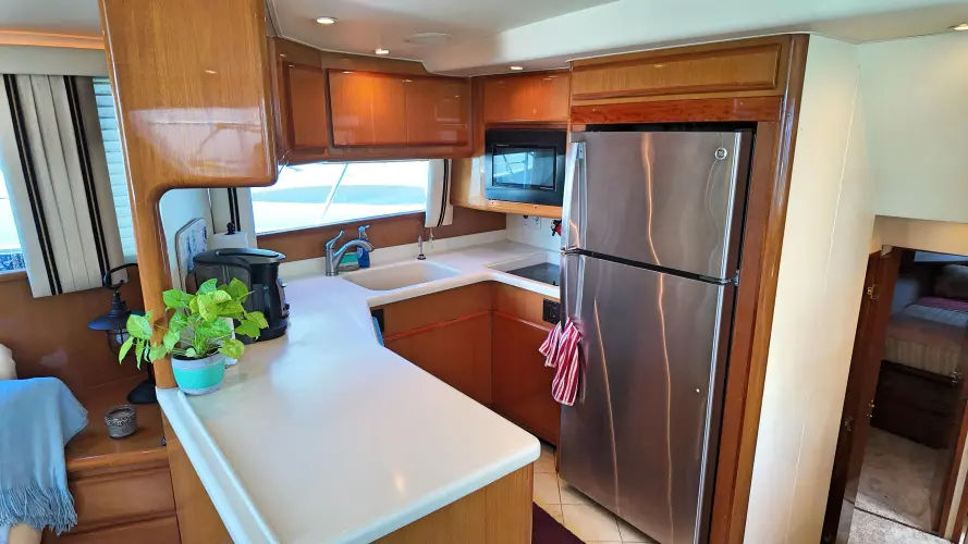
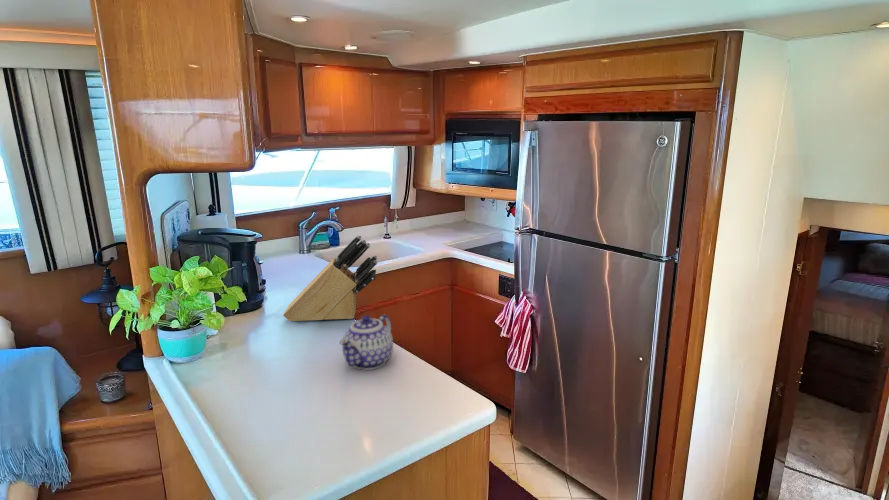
+ teapot [338,313,394,371]
+ knife block [282,234,378,322]
